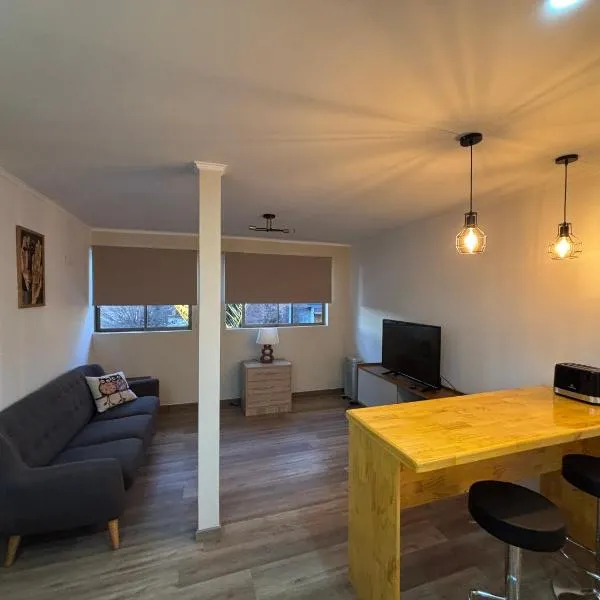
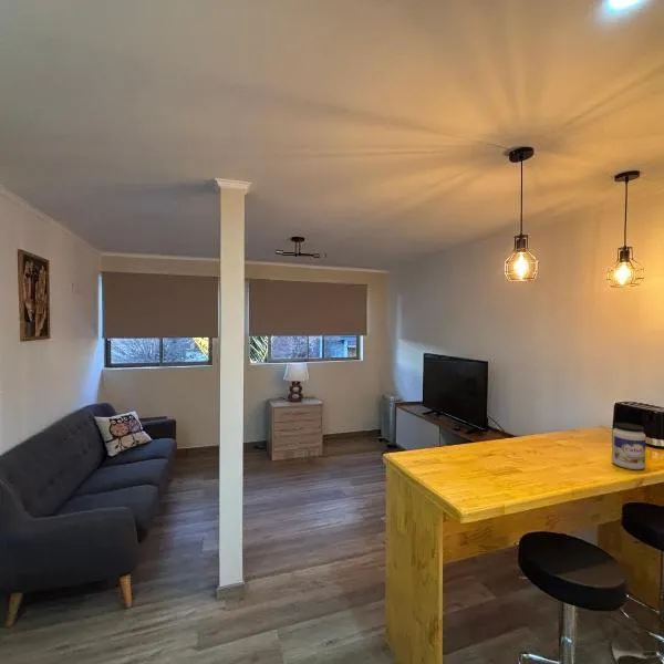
+ jar [611,422,647,470]
